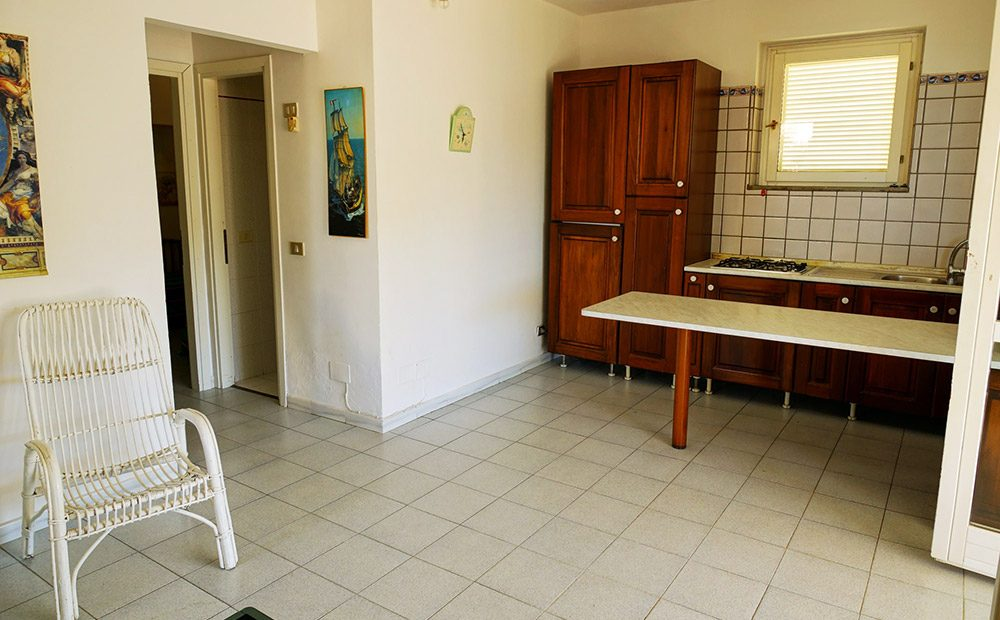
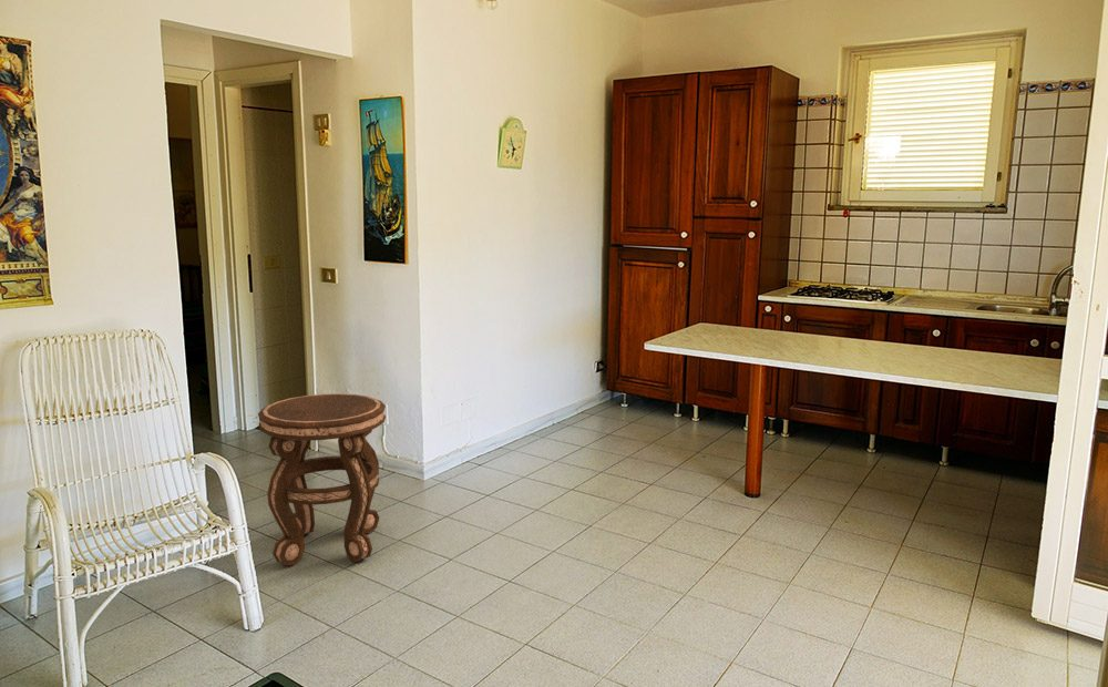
+ side table [257,392,387,566]
